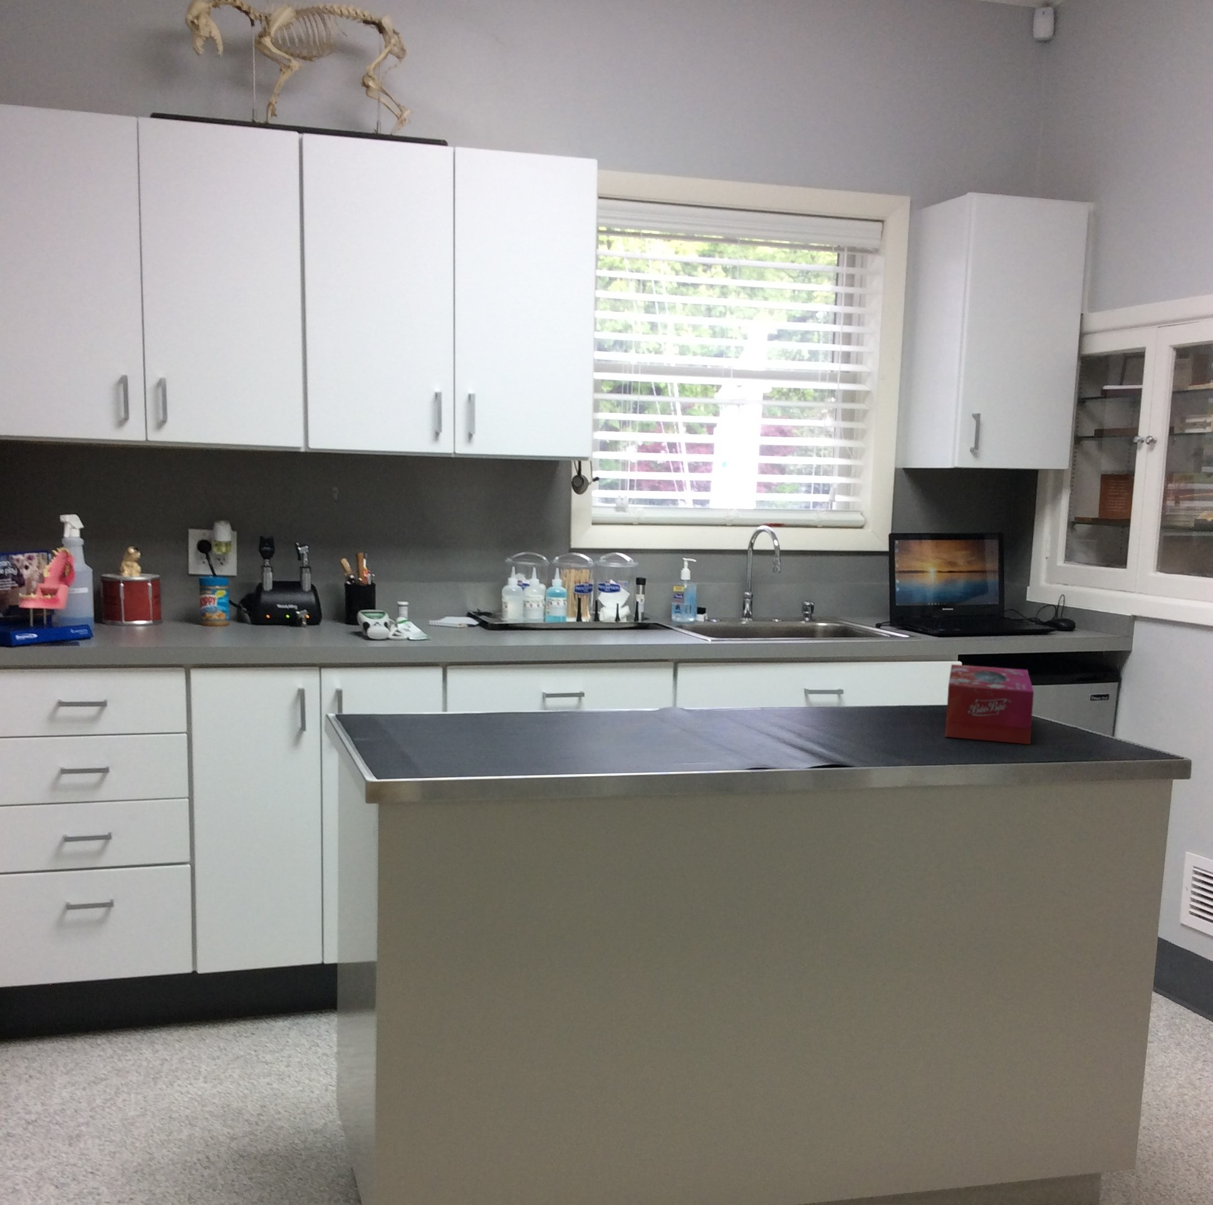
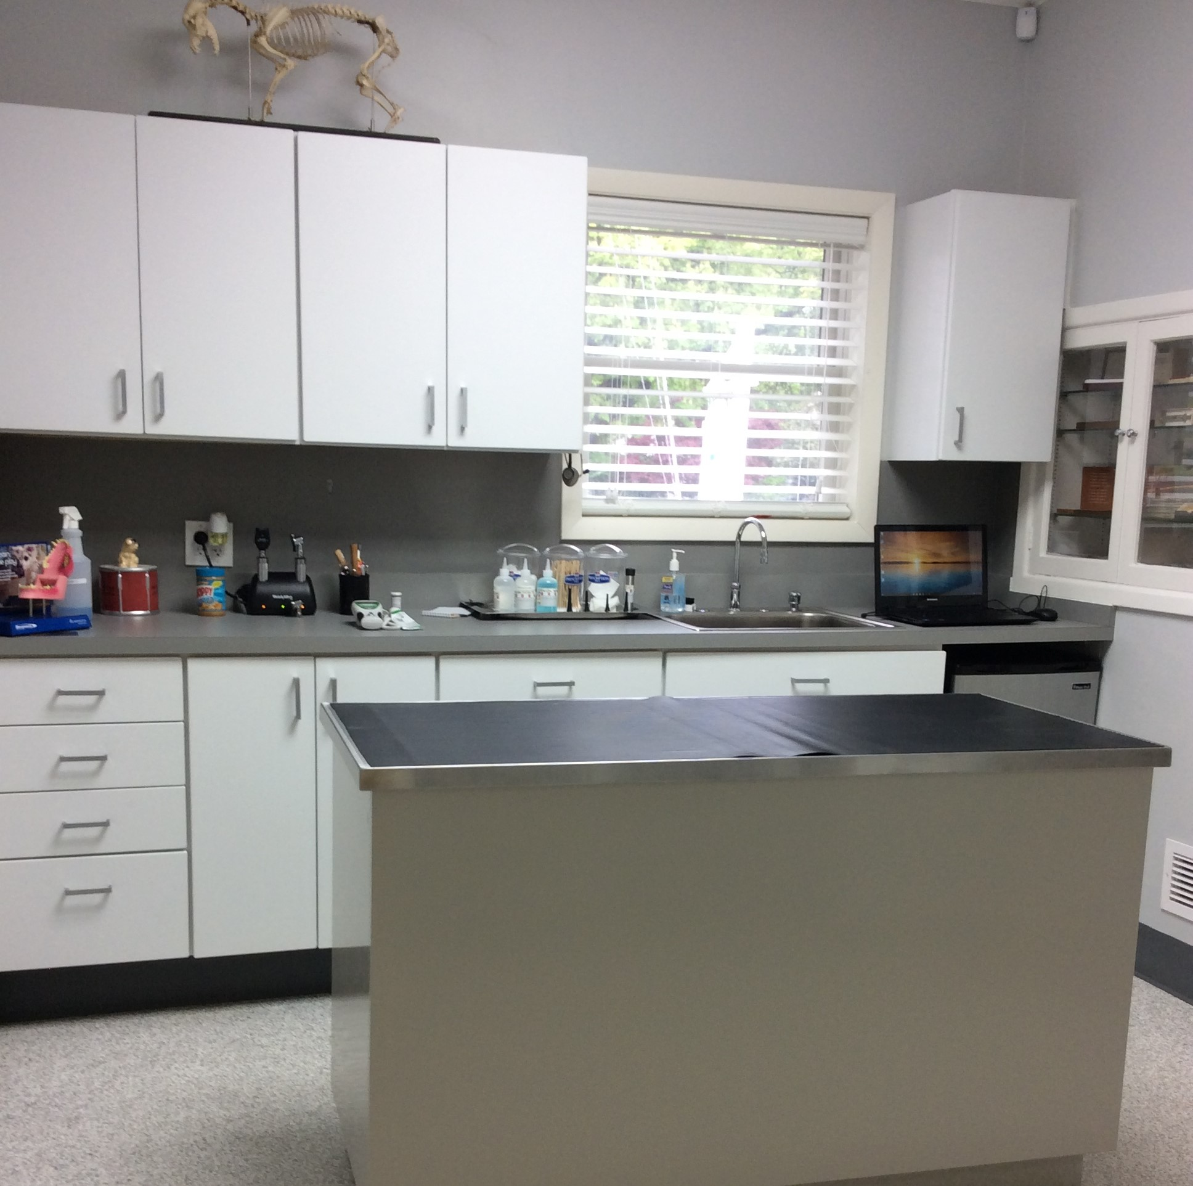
- tissue box [945,664,1034,745]
